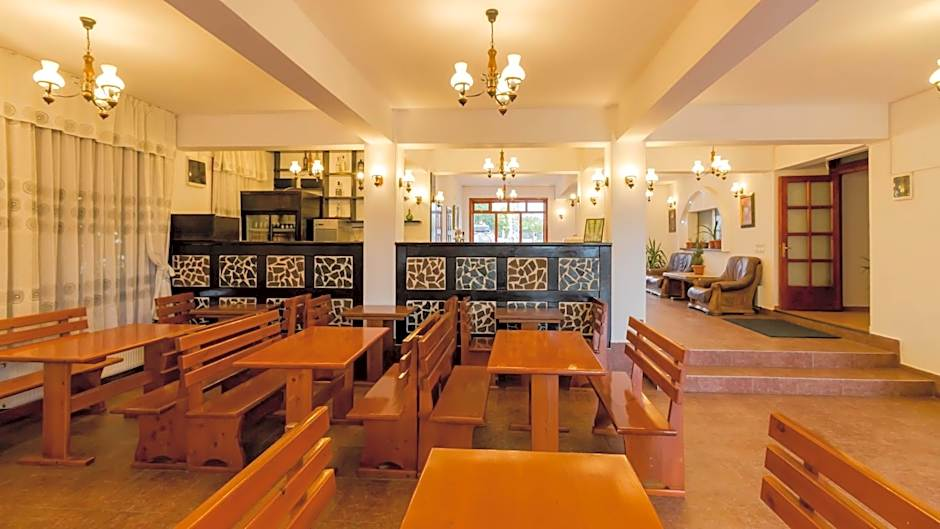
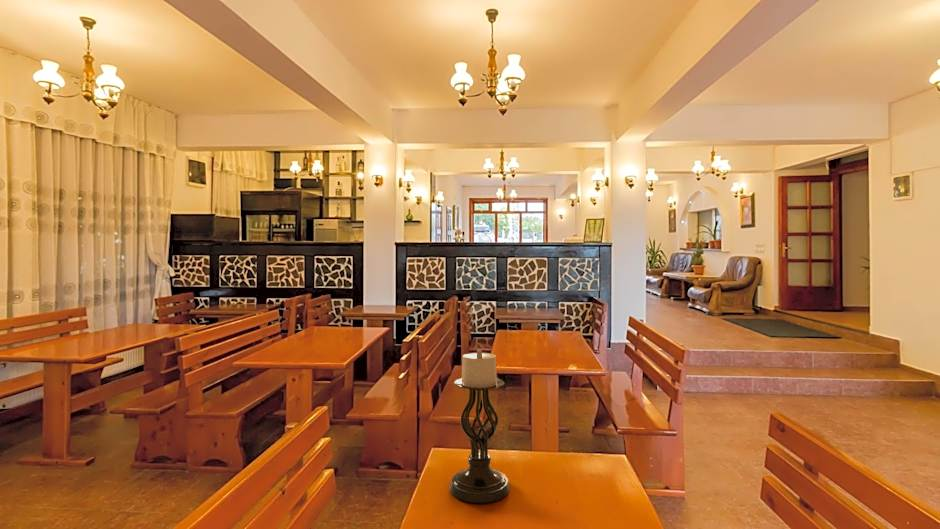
+ candle holder [449,349,510,504]
